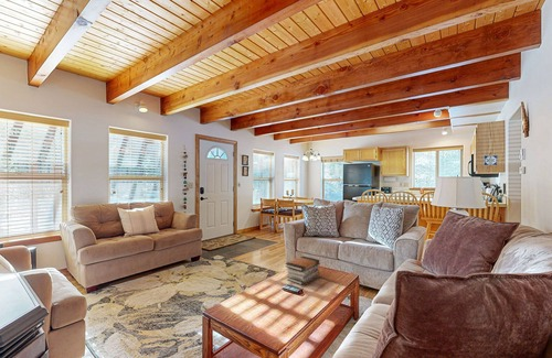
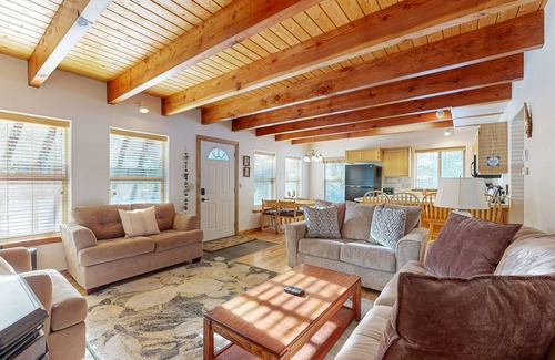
- book stack [284,256,321,286]
